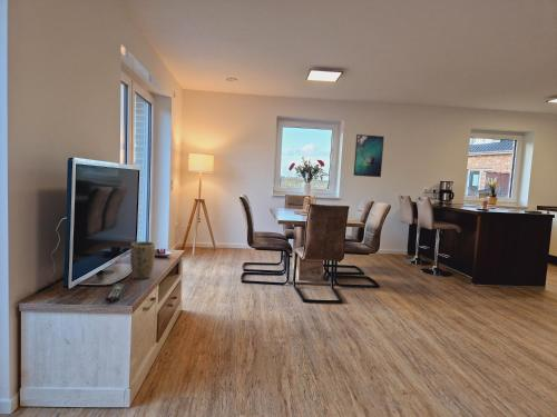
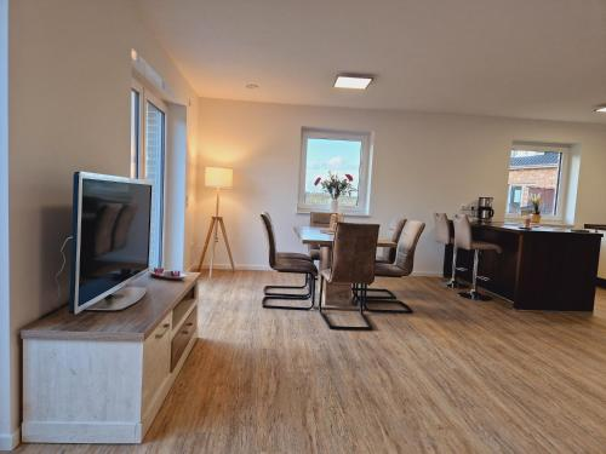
- remote control [105,282,129,302]
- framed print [352,133,385,178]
- plant pot [129,240,156,280]
